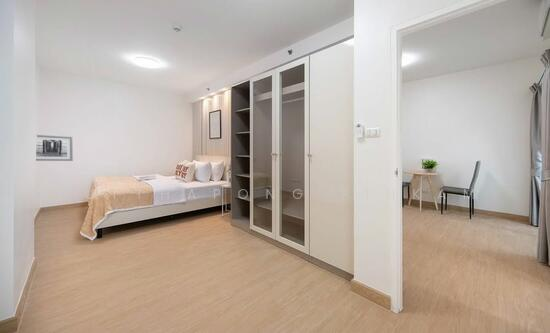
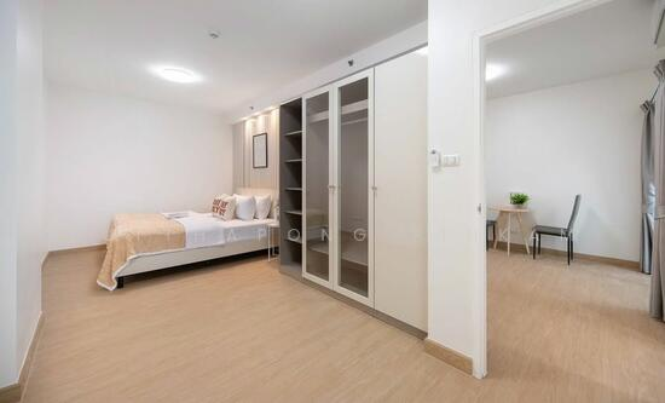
- wall art [35,134,74,162]
